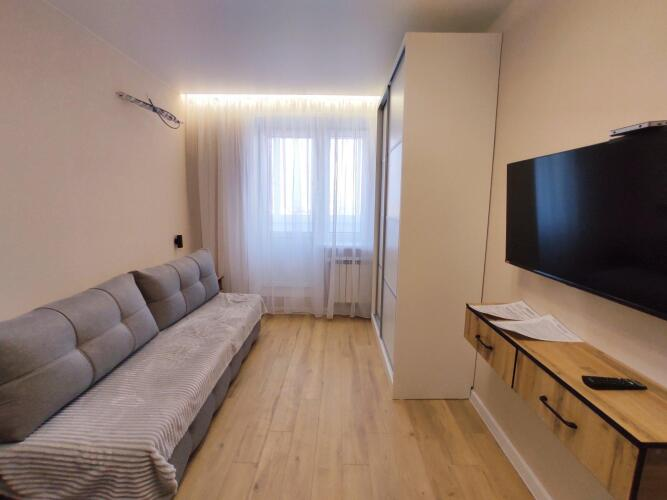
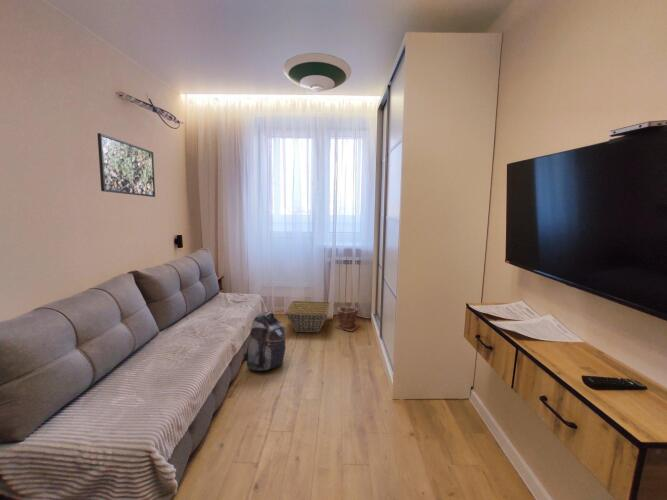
+ plant pot [334,305,360,332]
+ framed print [96,132,156,198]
+ basket [284,300,331,333]
+ backpack [242,311,287,372]
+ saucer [282,52,352,93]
